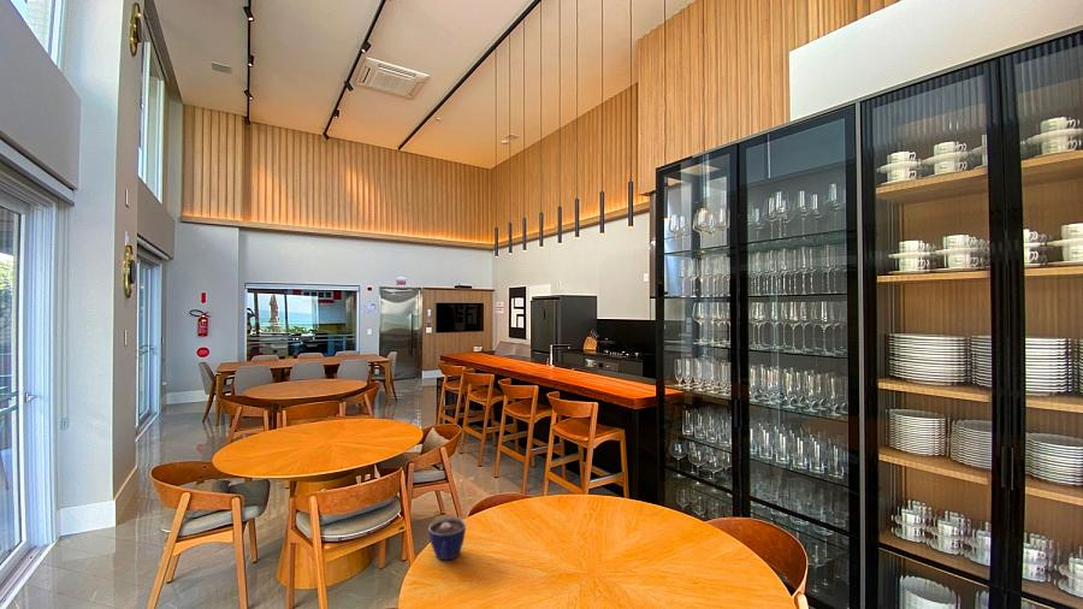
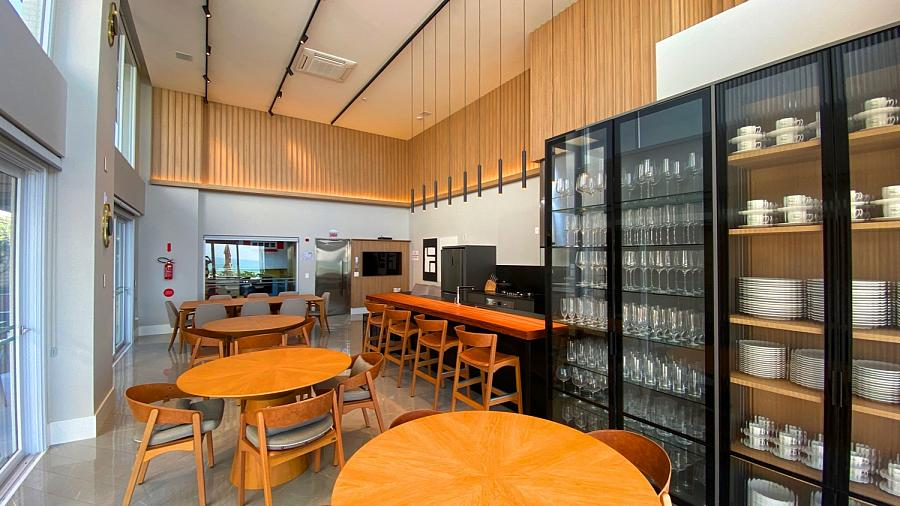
- cup [427,515,467,561]
